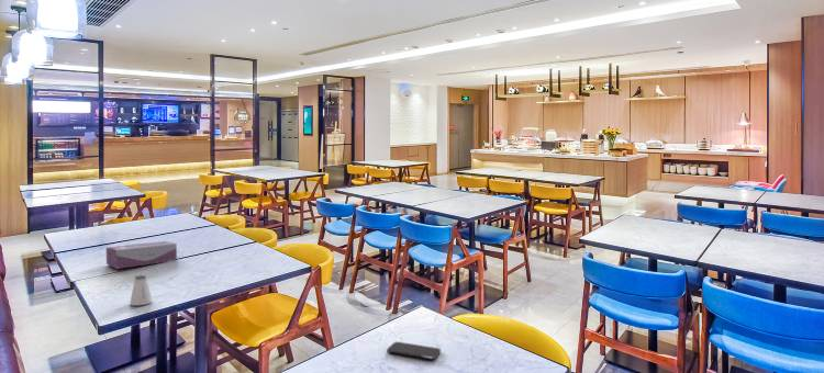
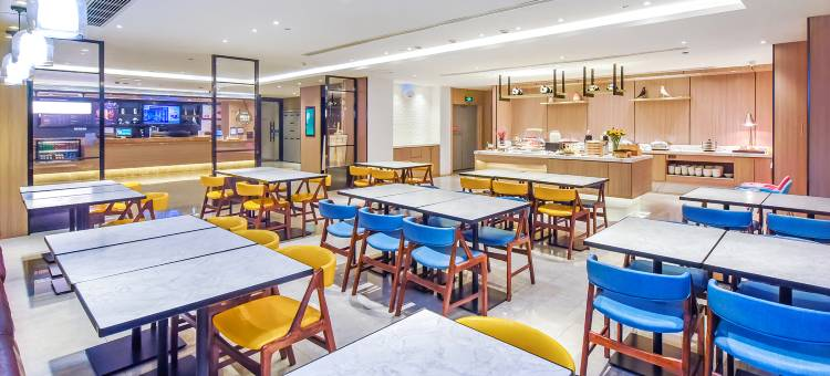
- saltshaker [129,274,153,306]
- tissue box [105,240,178,270]
- smartphone [386,341,442,361]
